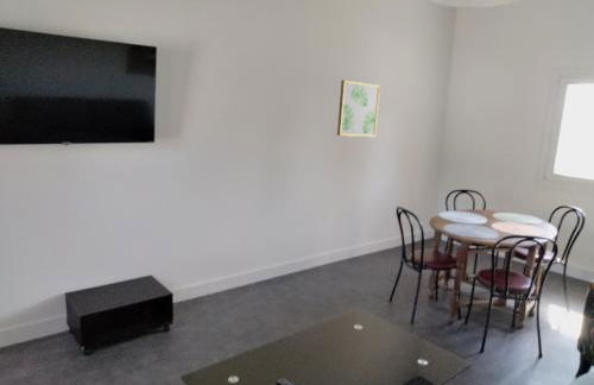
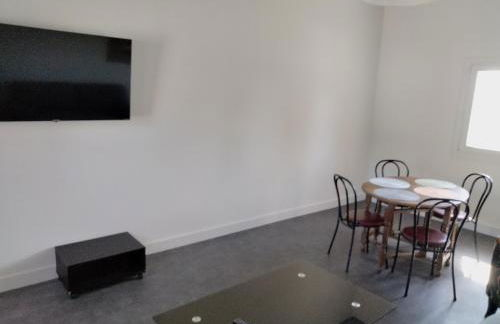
- wall art [336,80,381,138]
